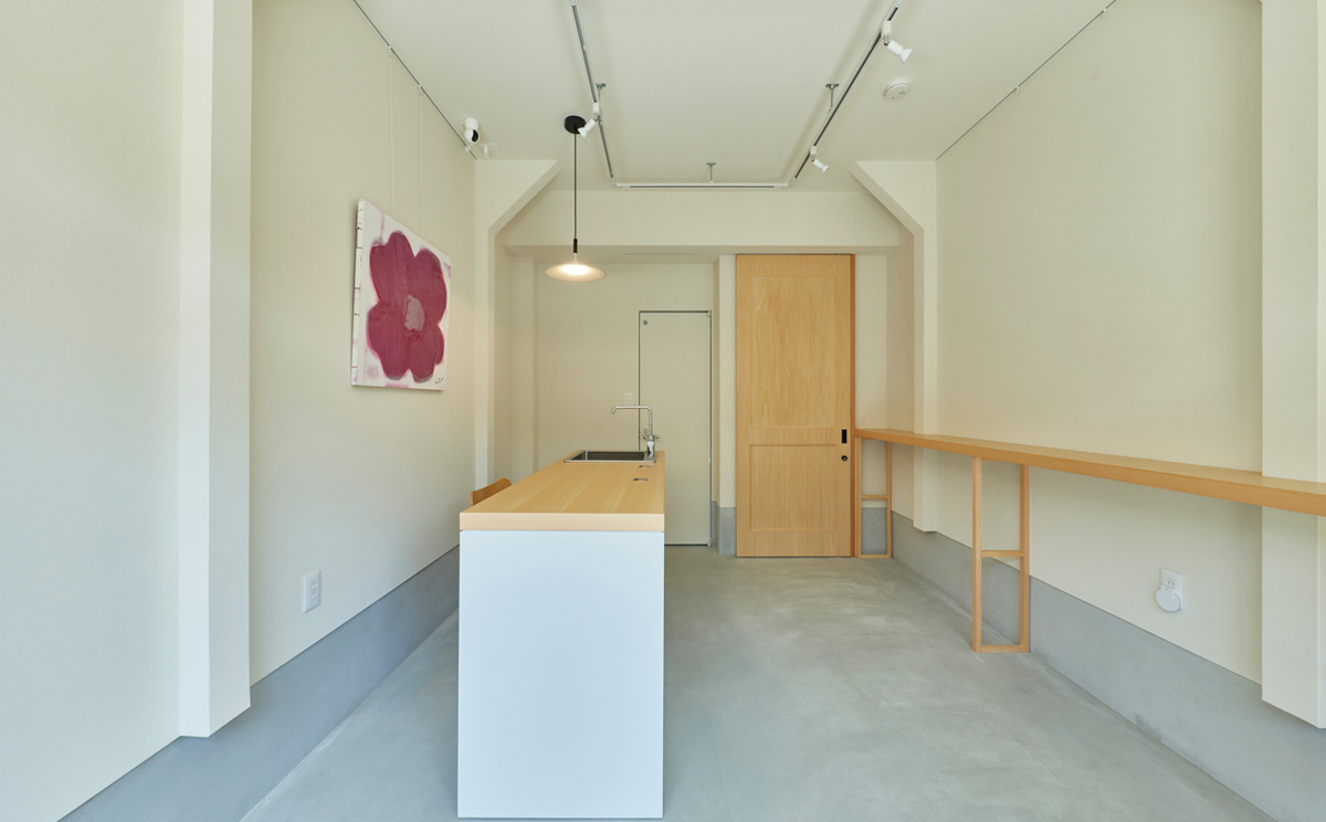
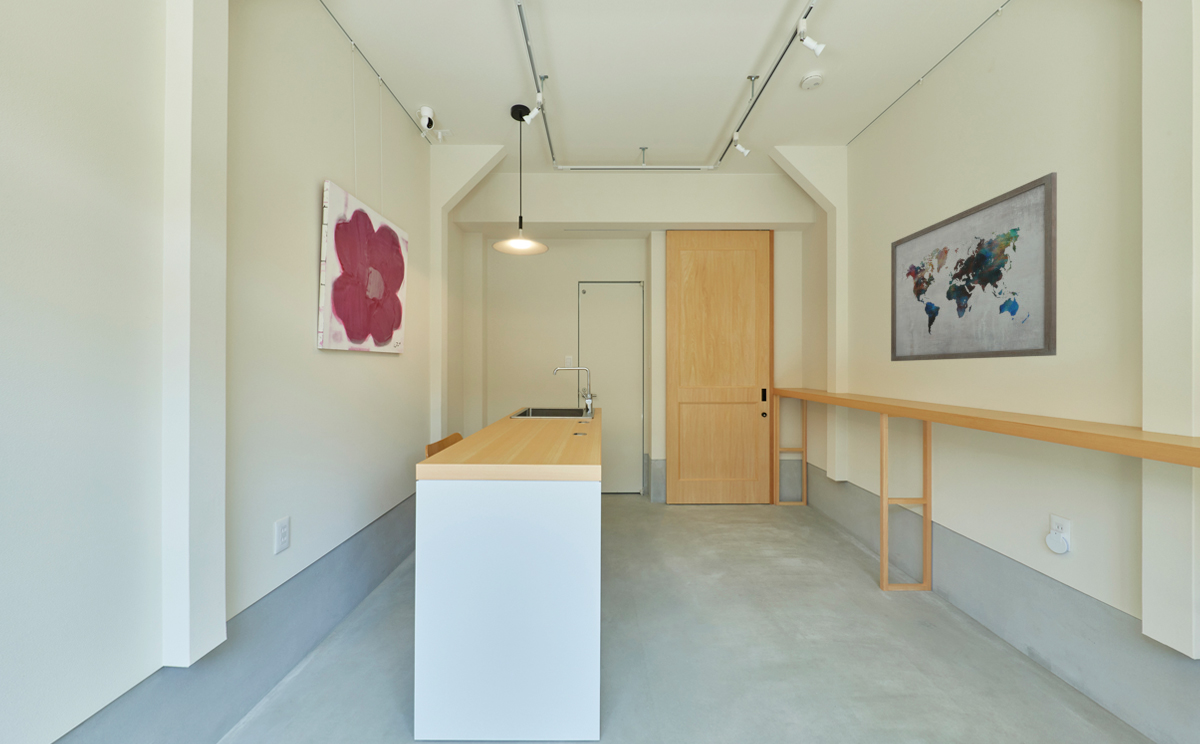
+ wall art [890,171,1058,362]
